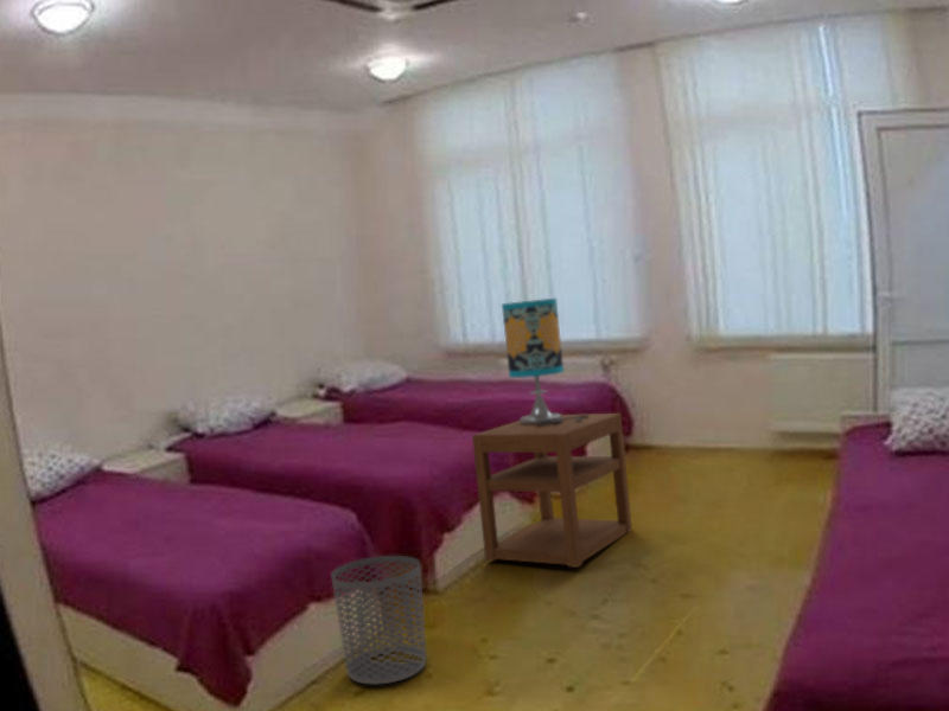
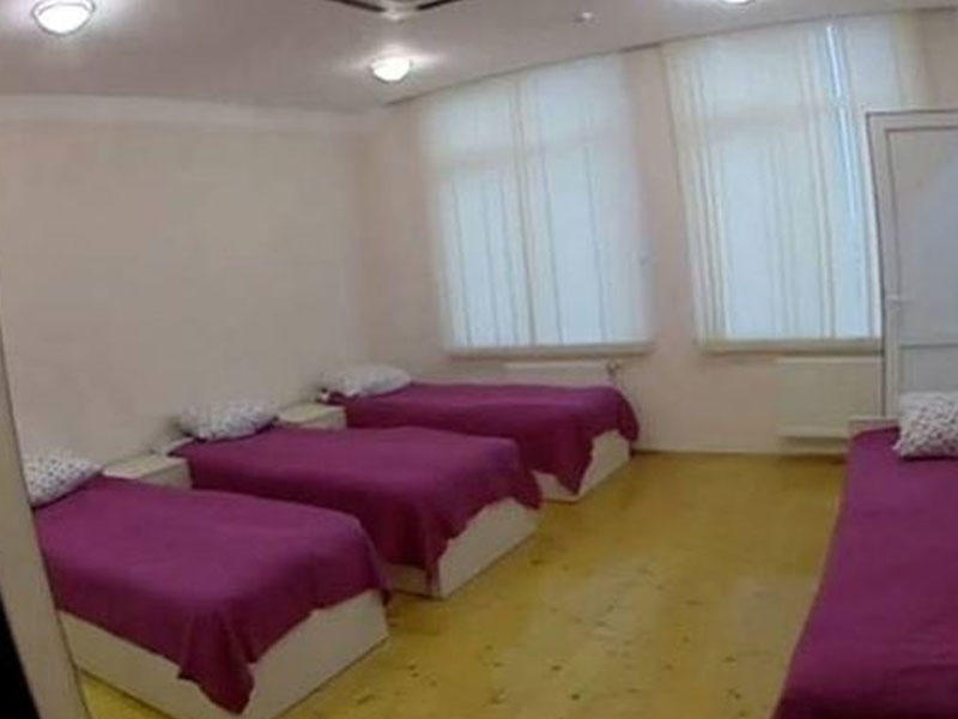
- table lamp [501,297,588,427]
- nightstand [471,412,633,569]
- waste bin [330,555,427,686]
